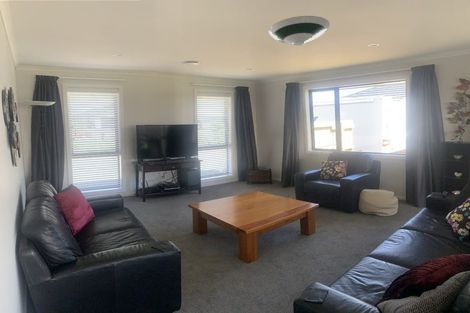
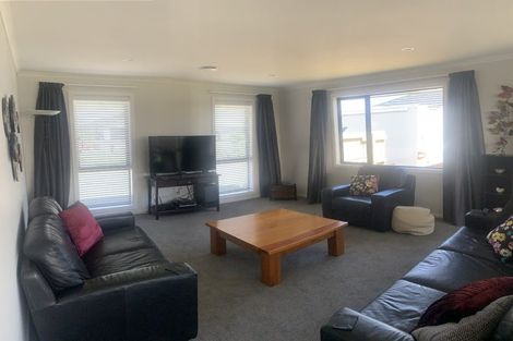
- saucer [268,15,331,47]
